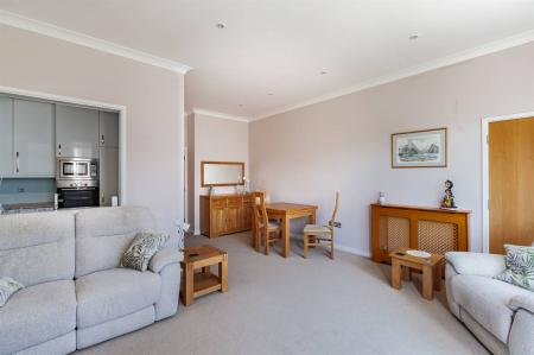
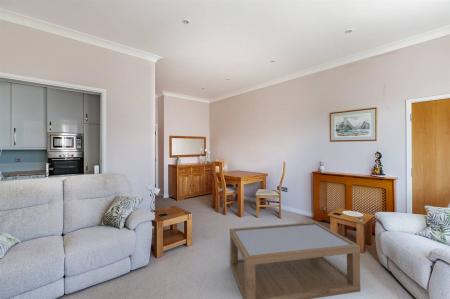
+ coffee table [229,221,361,299]
